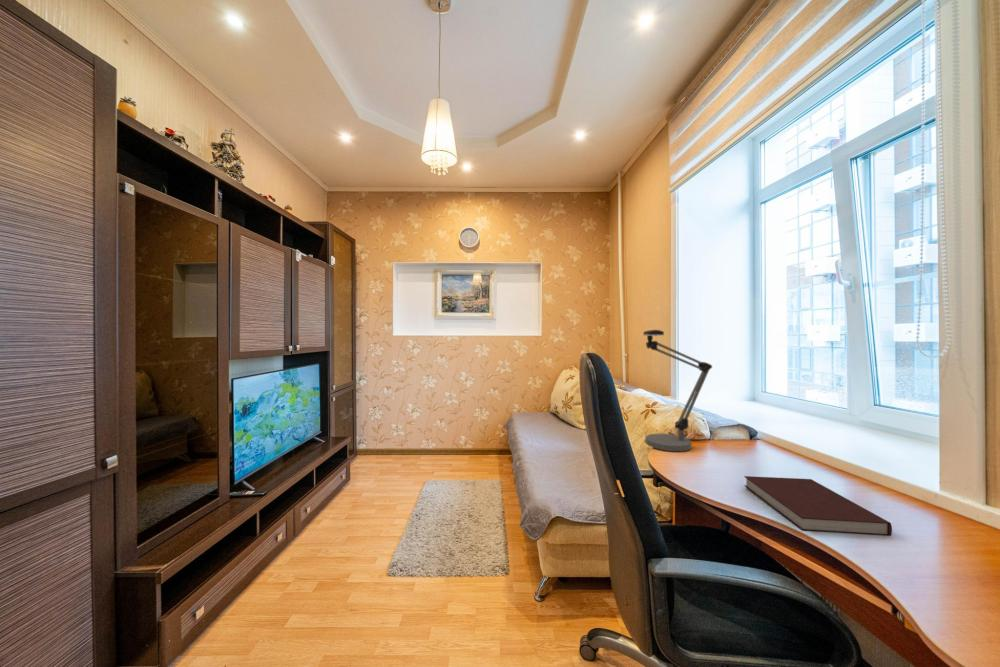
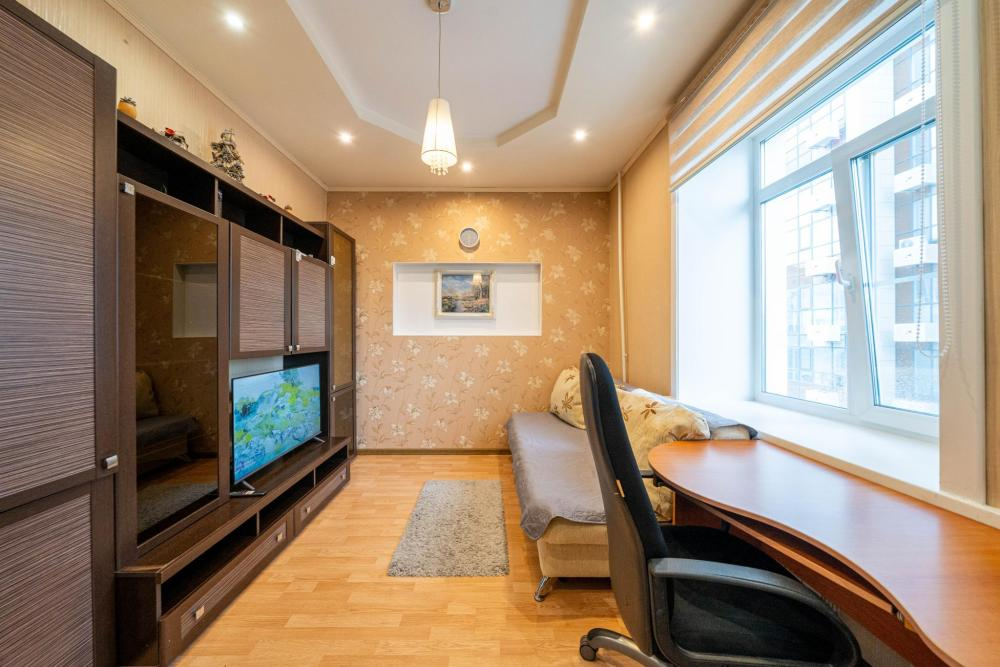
- notebook [743,475,893,537]
- desk lamp [642,329,713,452]
